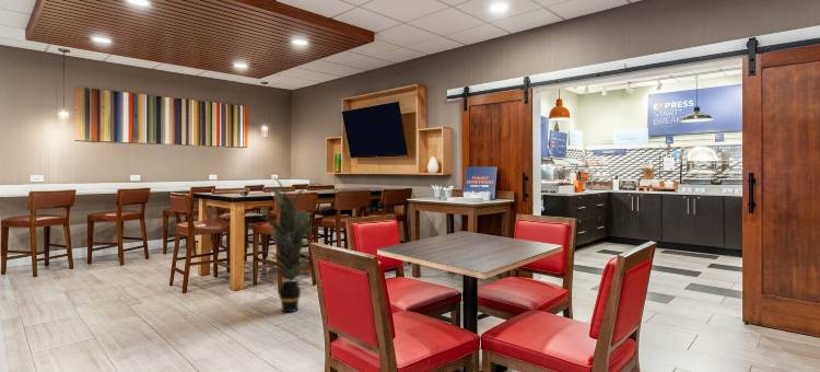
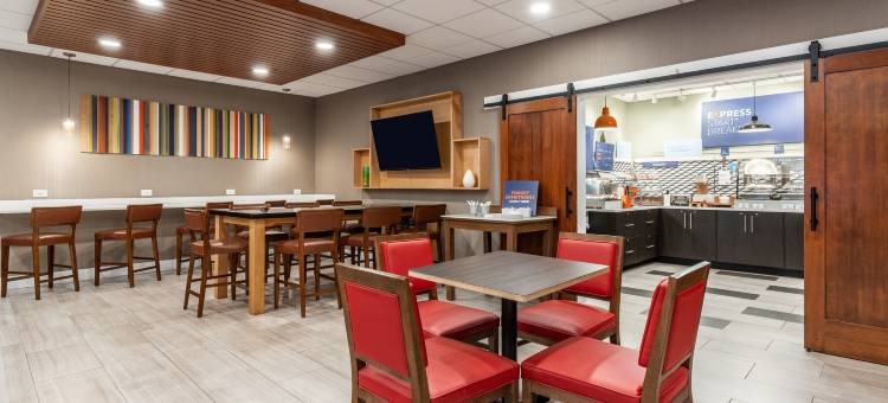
- indoor plant [239,176,325,313]
